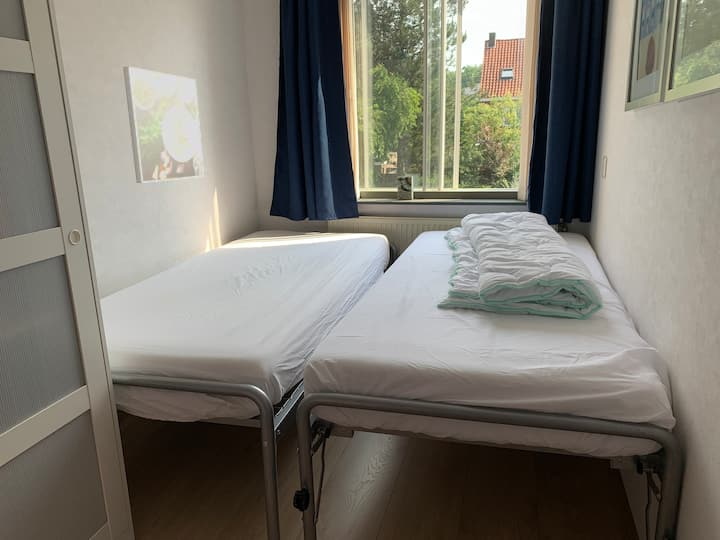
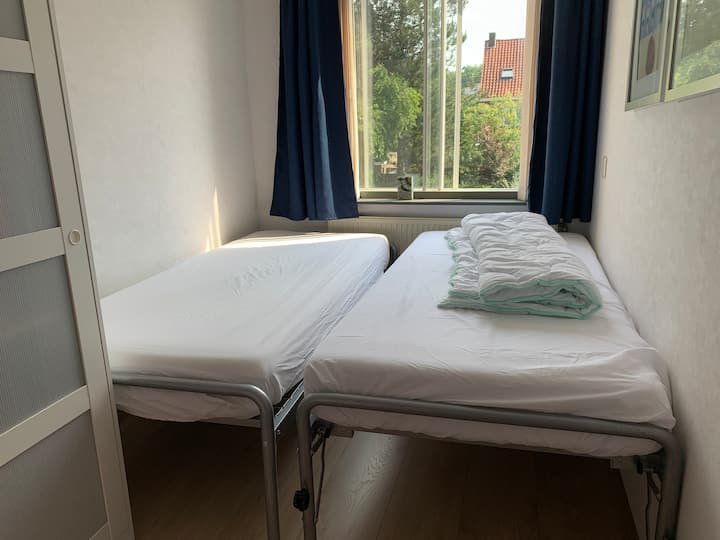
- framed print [122,66,205,184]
